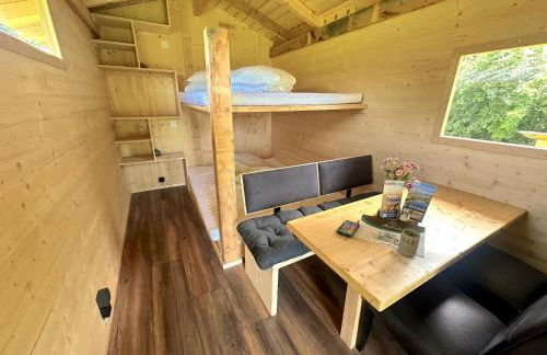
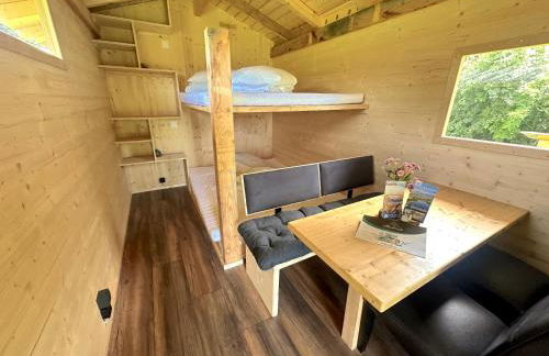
- smartphone [336,219,361,239]
- cup [397,228,422,257]
